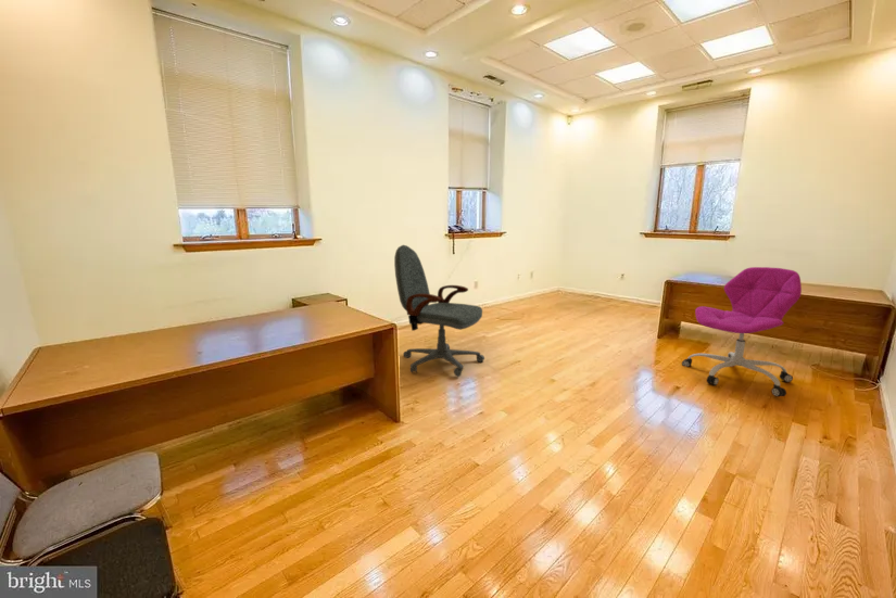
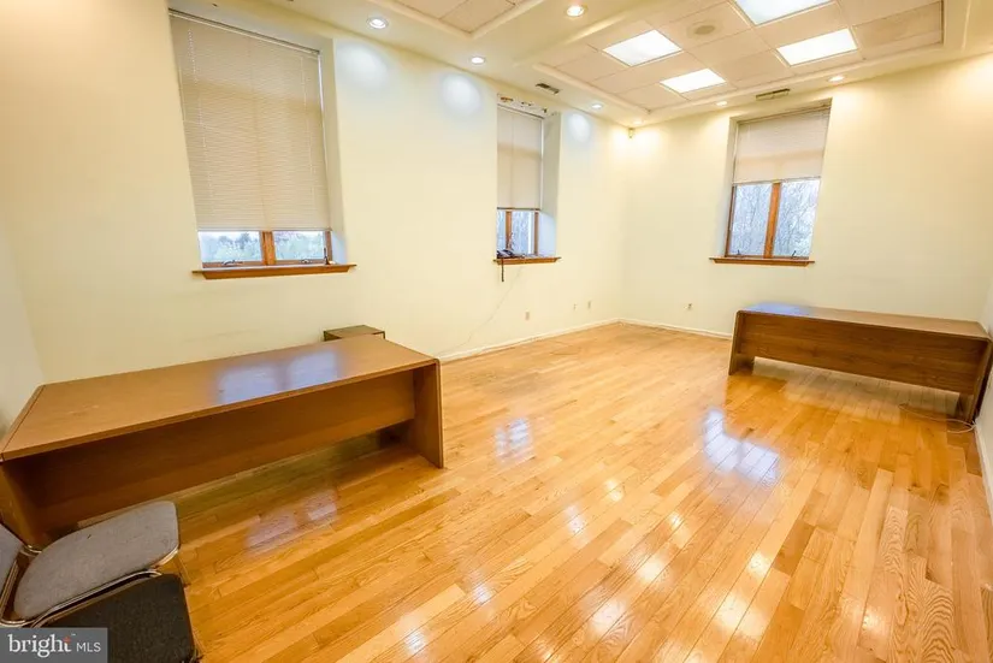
- office chair [393,244,485,378]
- office chair [681,266,803,397]
